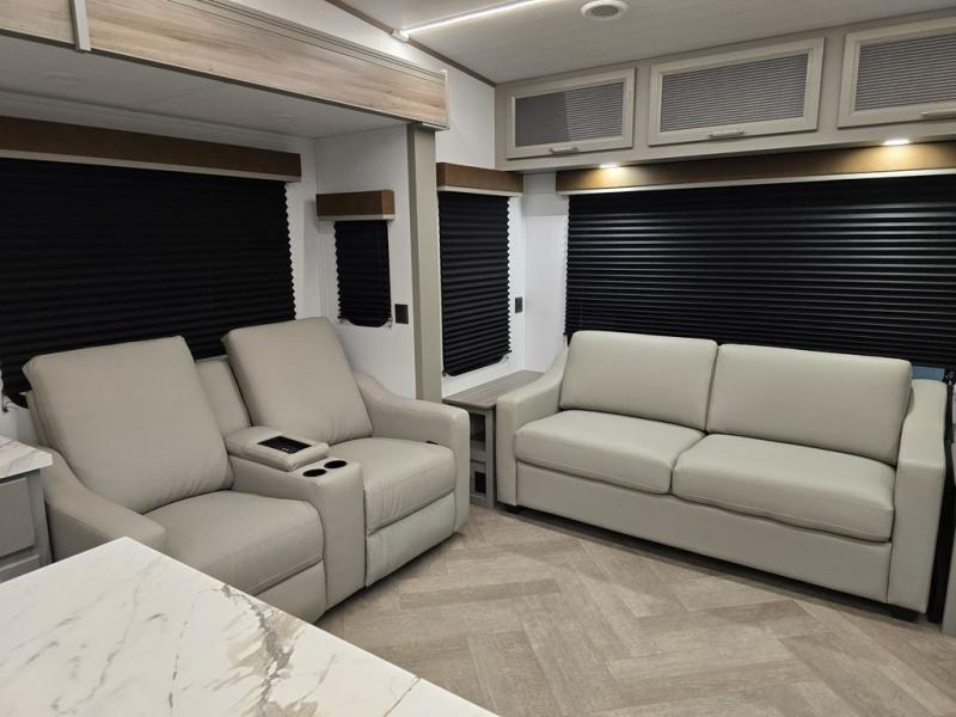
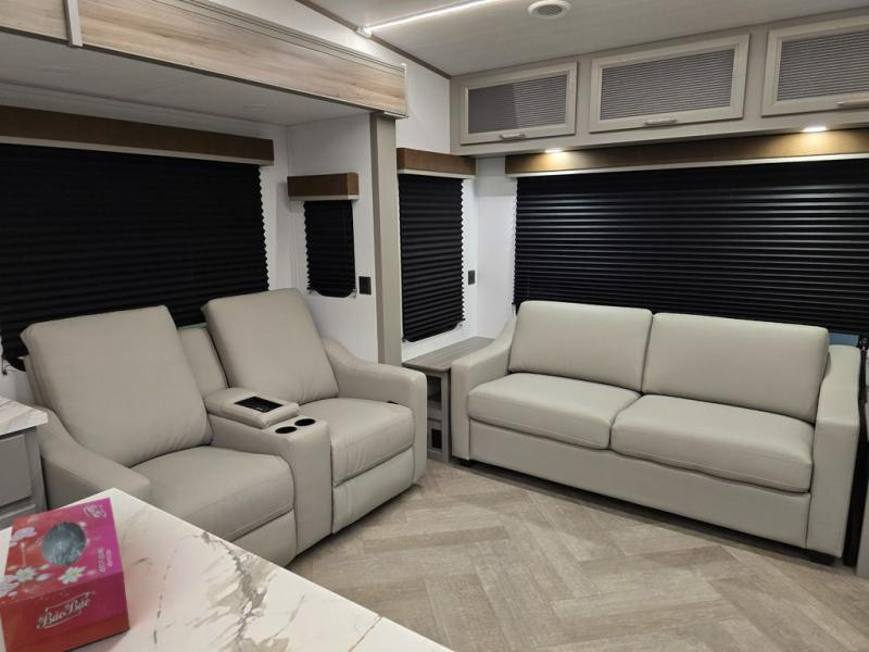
+ tissue box [0,497,130,652]
